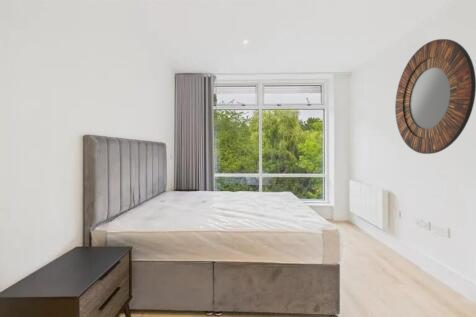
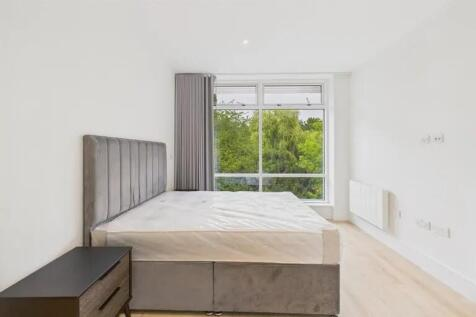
- home mirror [394,38,476,155]
